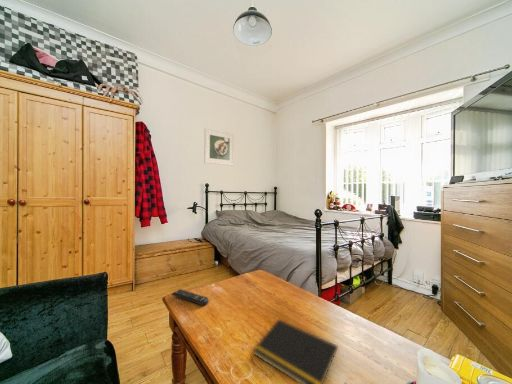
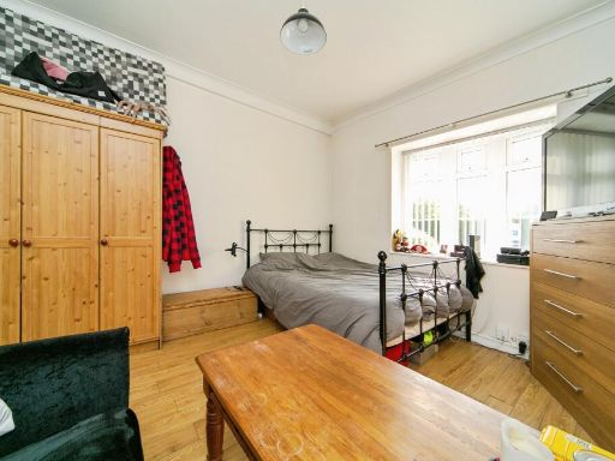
- notepad [252,318,339,384]
- remote control [170,288,210,307]
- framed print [203,127,235,167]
